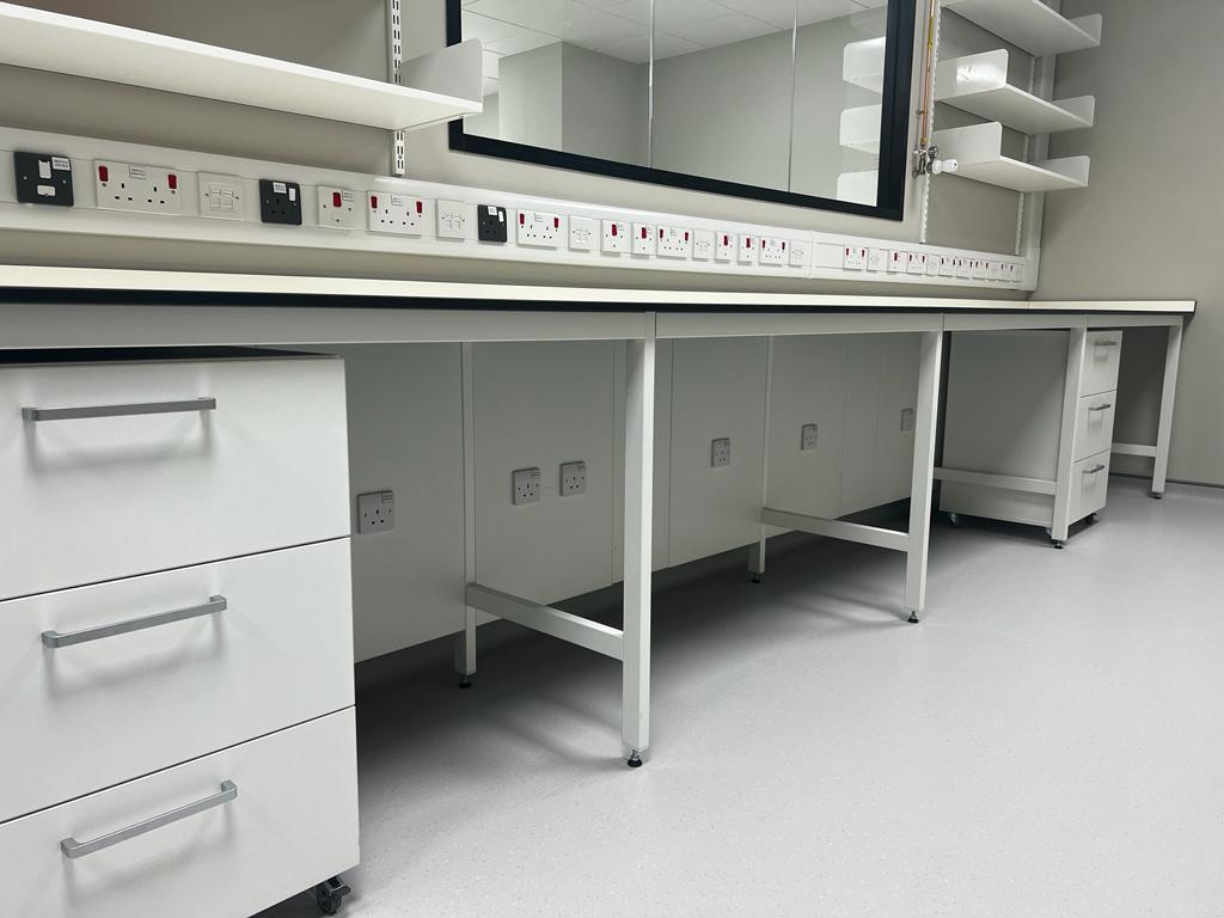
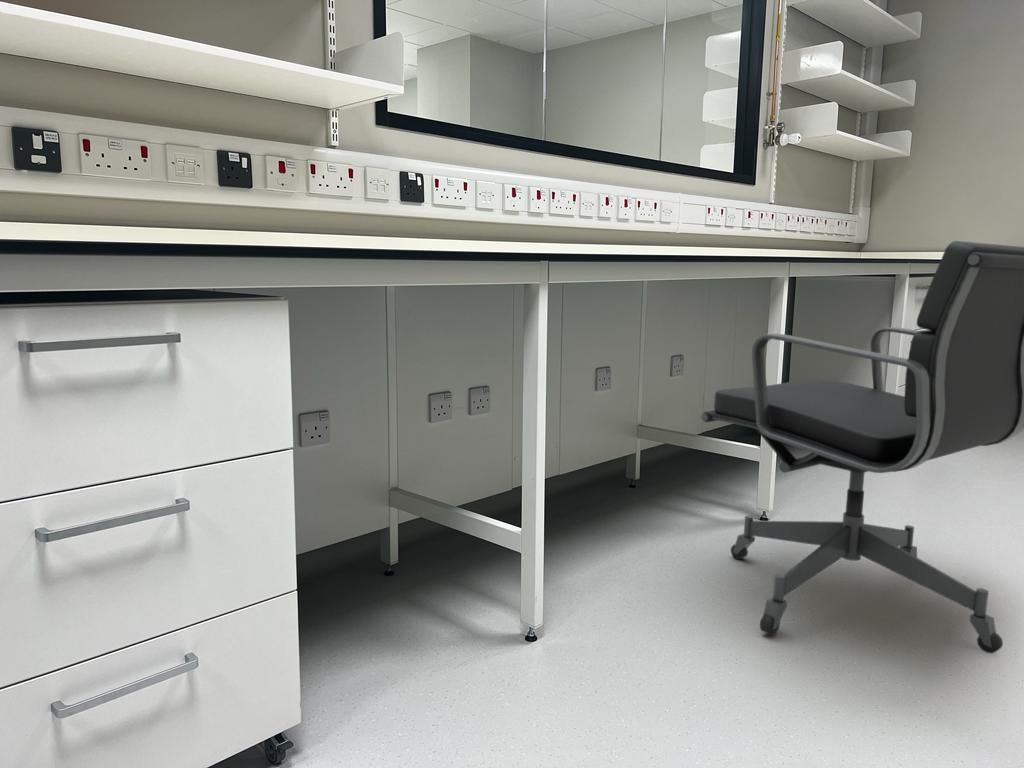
+ office chair [700,240,1024,654]
